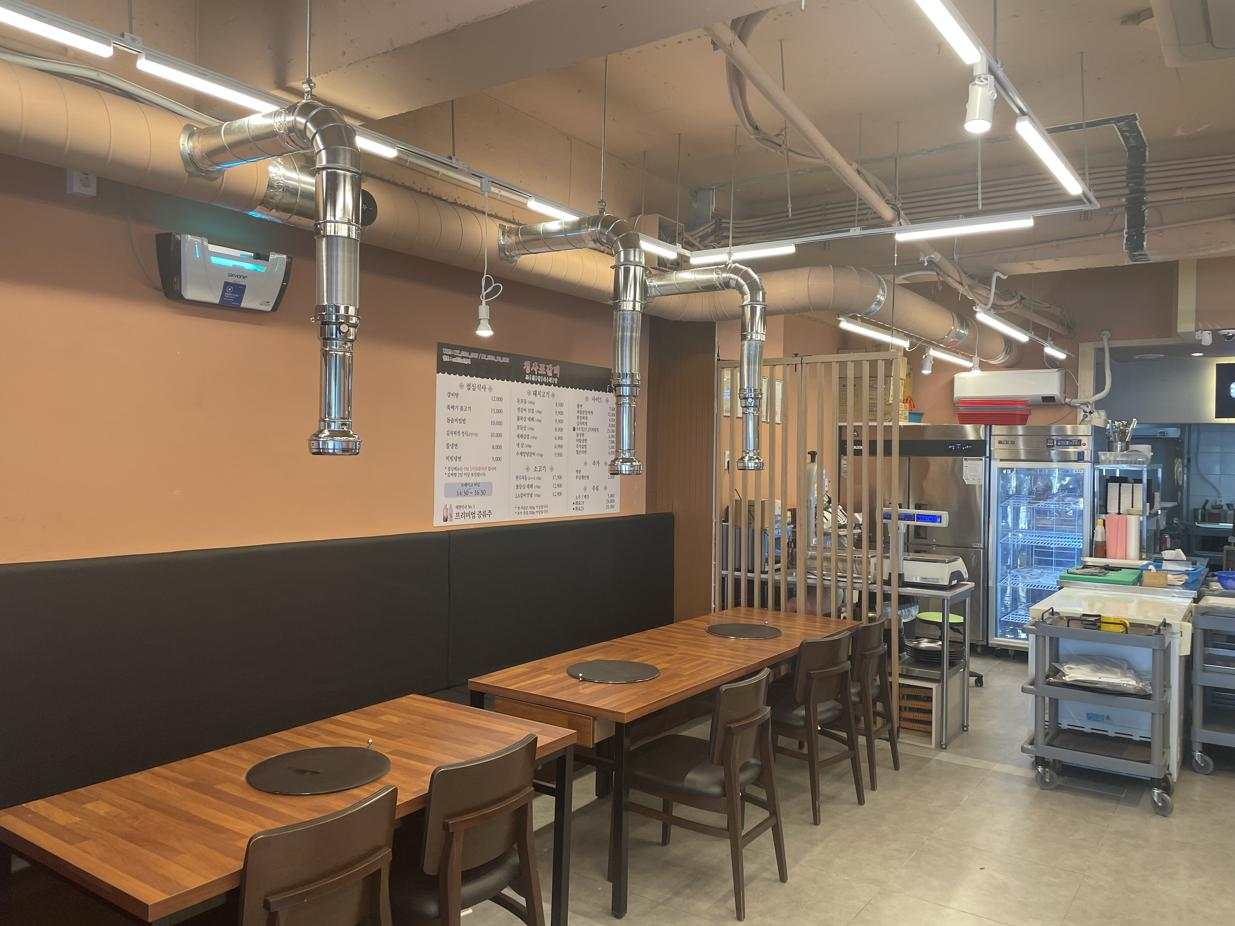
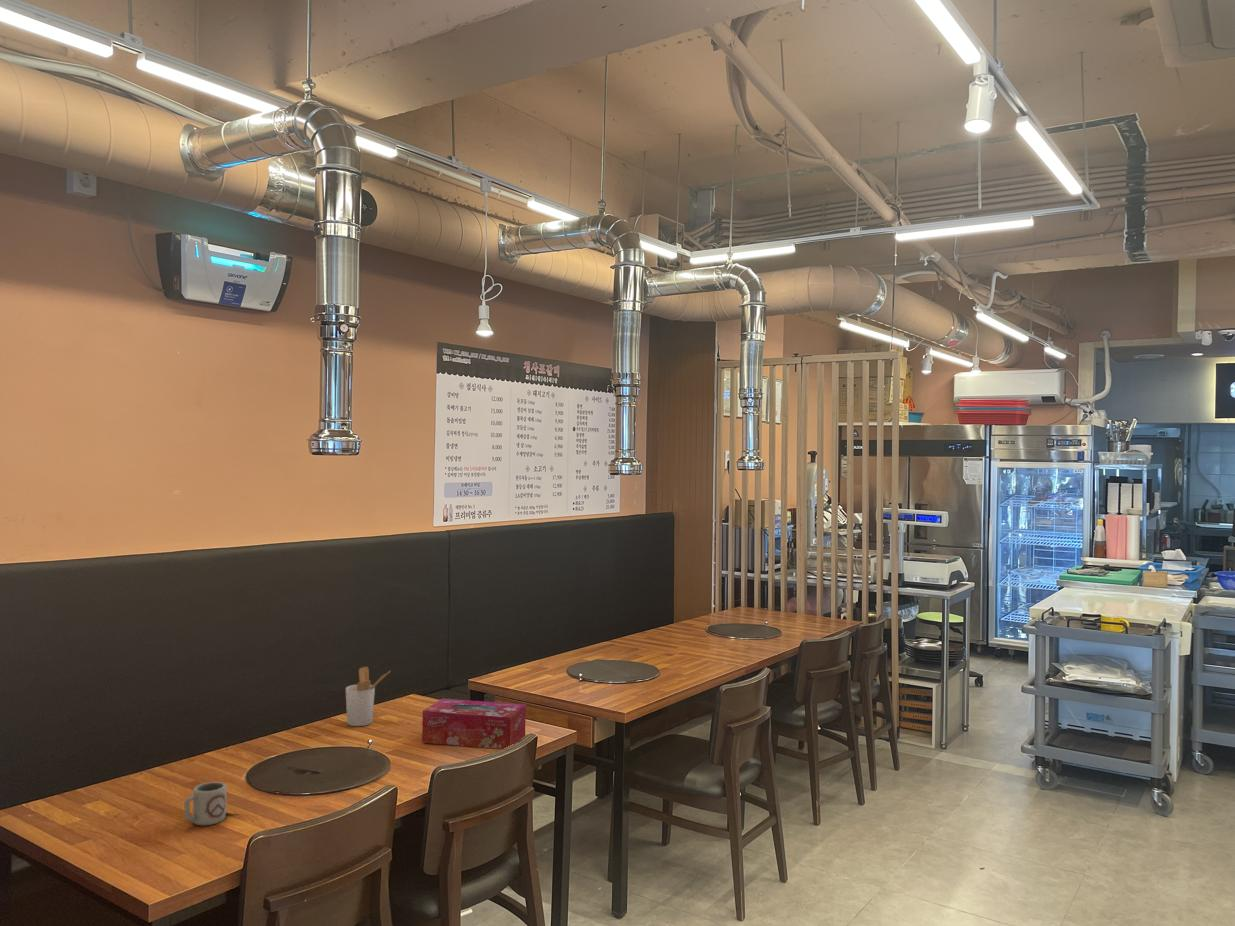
+ utensil holder [345,666,391,727]
+ cup [183,781,228,827]
+ tissue box [421,698,527,750]
